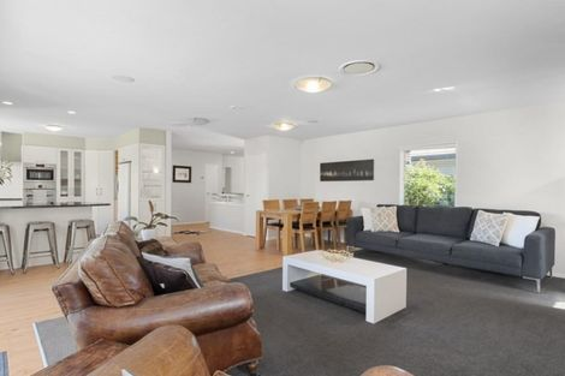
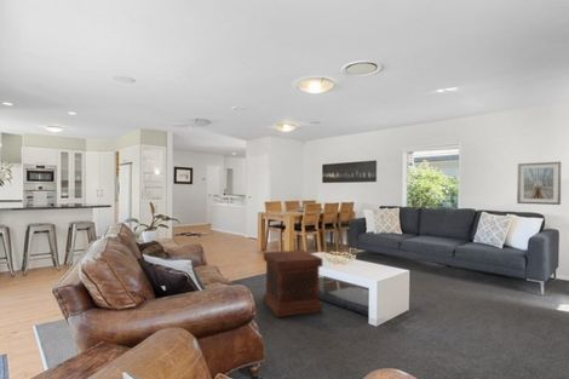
+ side table [261,249,323,318]
+ picture frame [516,161,562,206]
